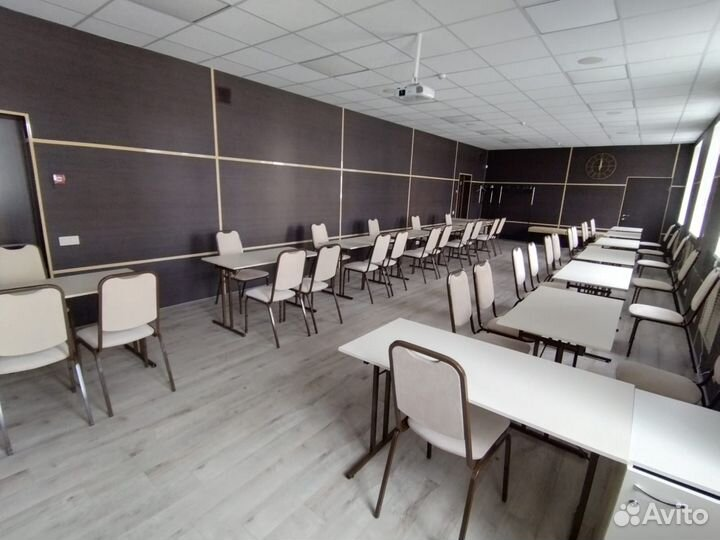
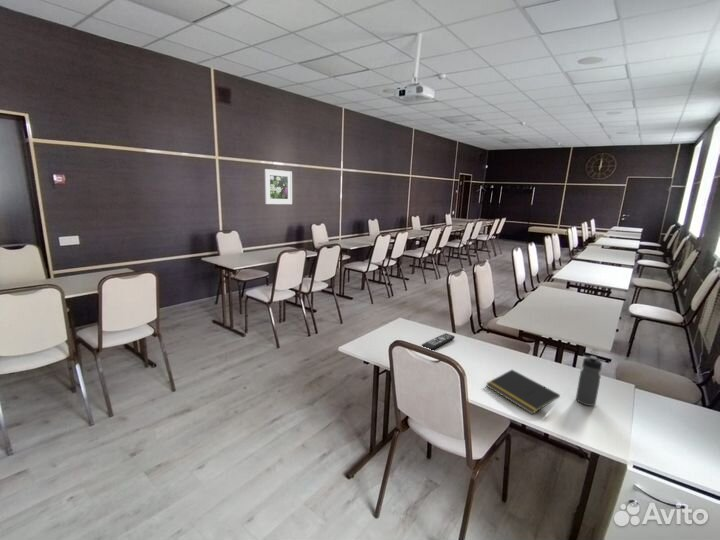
+ water bottle [575,355,603,407]
+ remote control [421,332,456,351]
+ notepad [485,369,561,415]
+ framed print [264,168,293,205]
